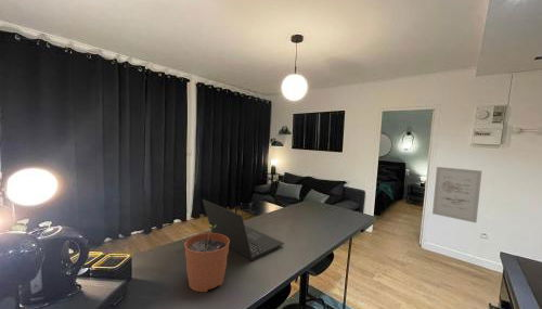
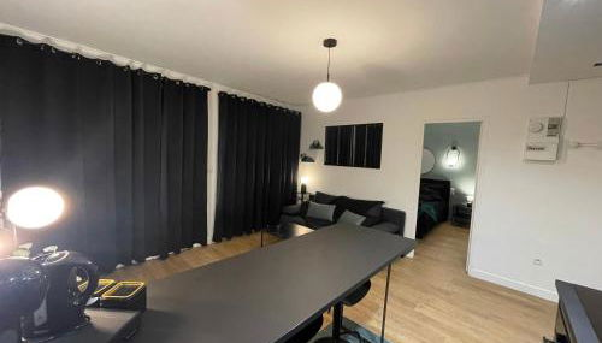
- wall art [431,166,482,223]
- laptop [202,198,285,261]
- plant pot [183,224,230,293]
